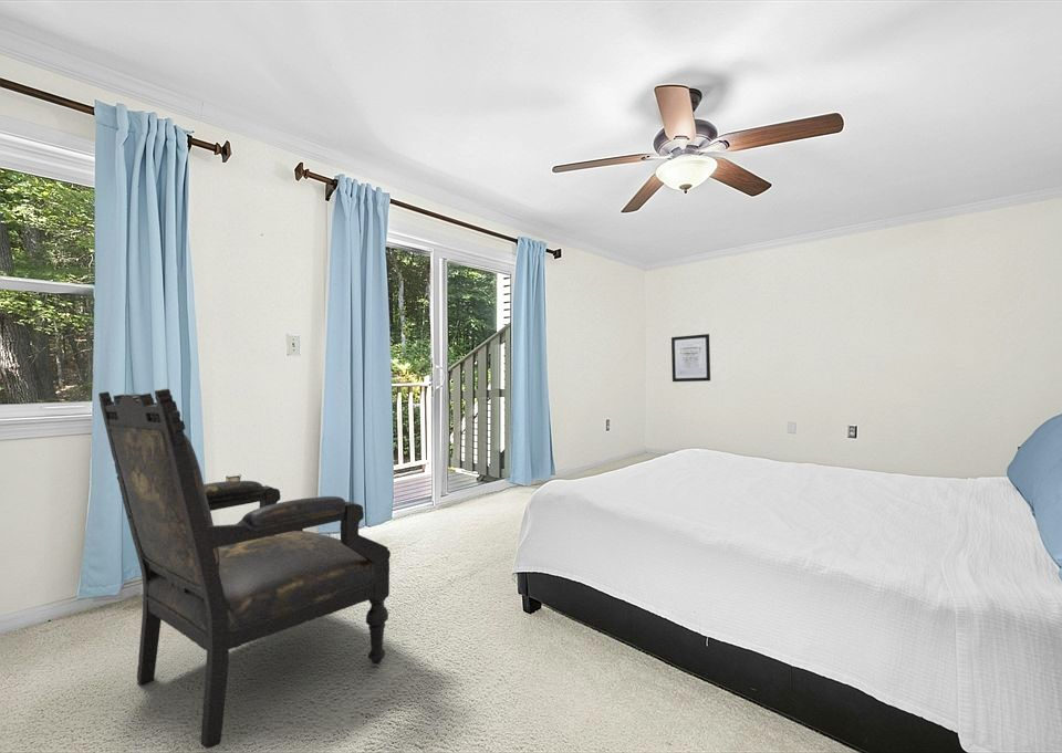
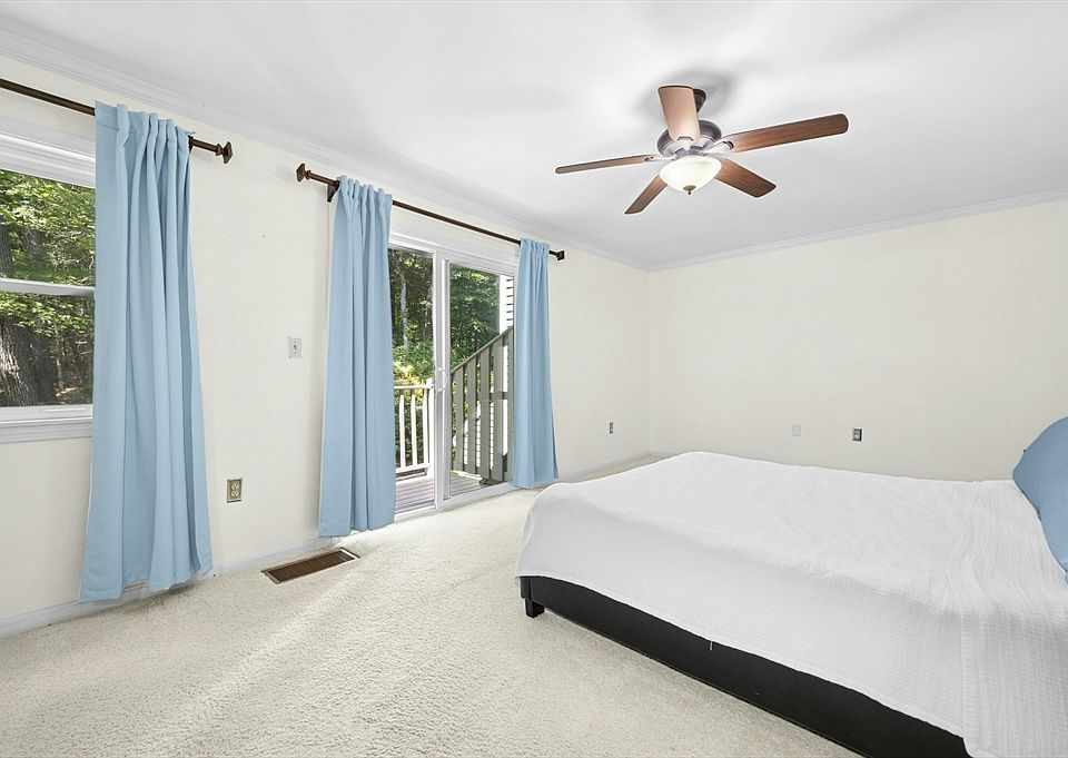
- armchair [97,387,392,750]
- wall art [670,333,711,383]
